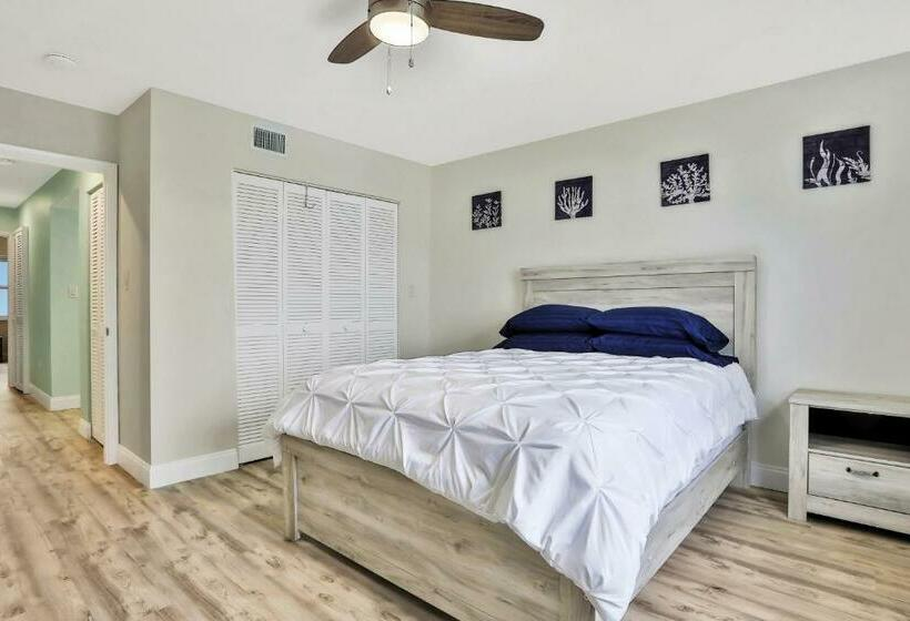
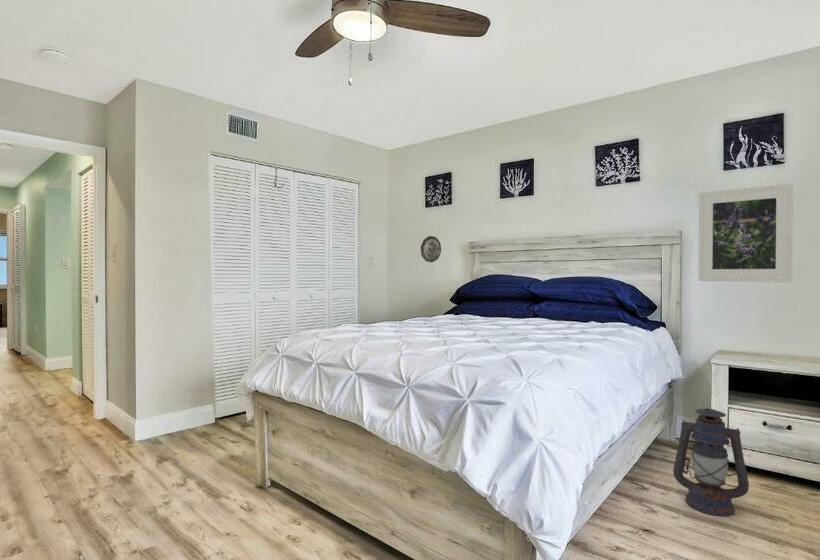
+ decorative plate [420,235,442,263]
+ lantern [672,408,750,517]
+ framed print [697,183,794,283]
